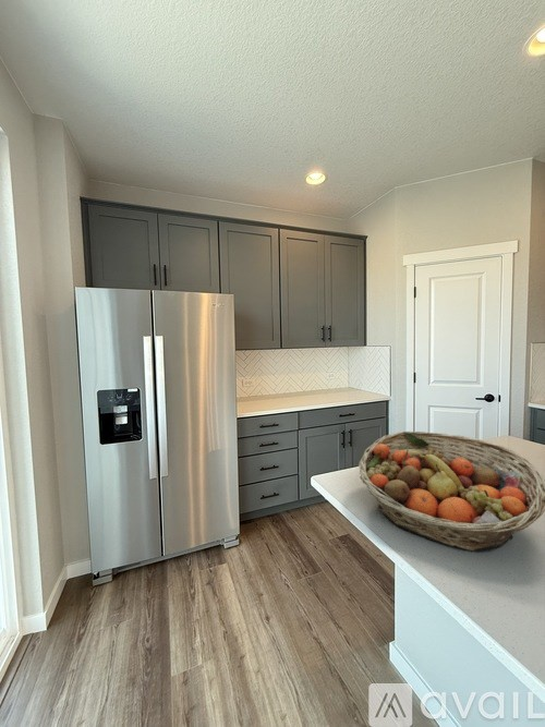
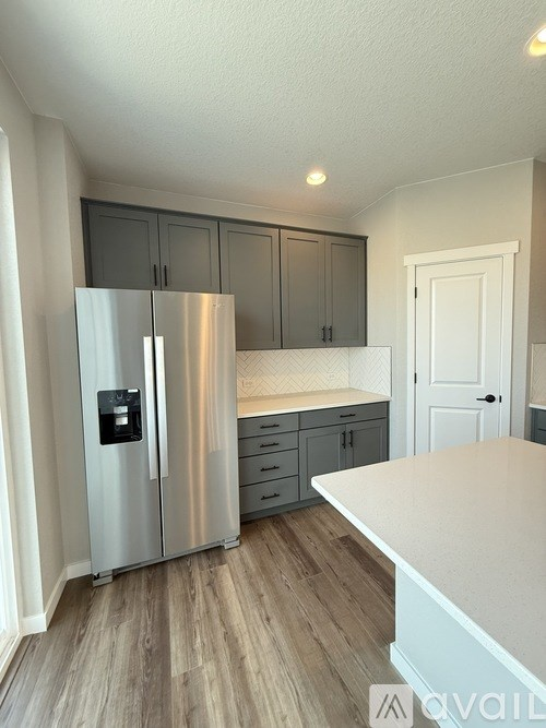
- fruit basket [358,431,545,553]
